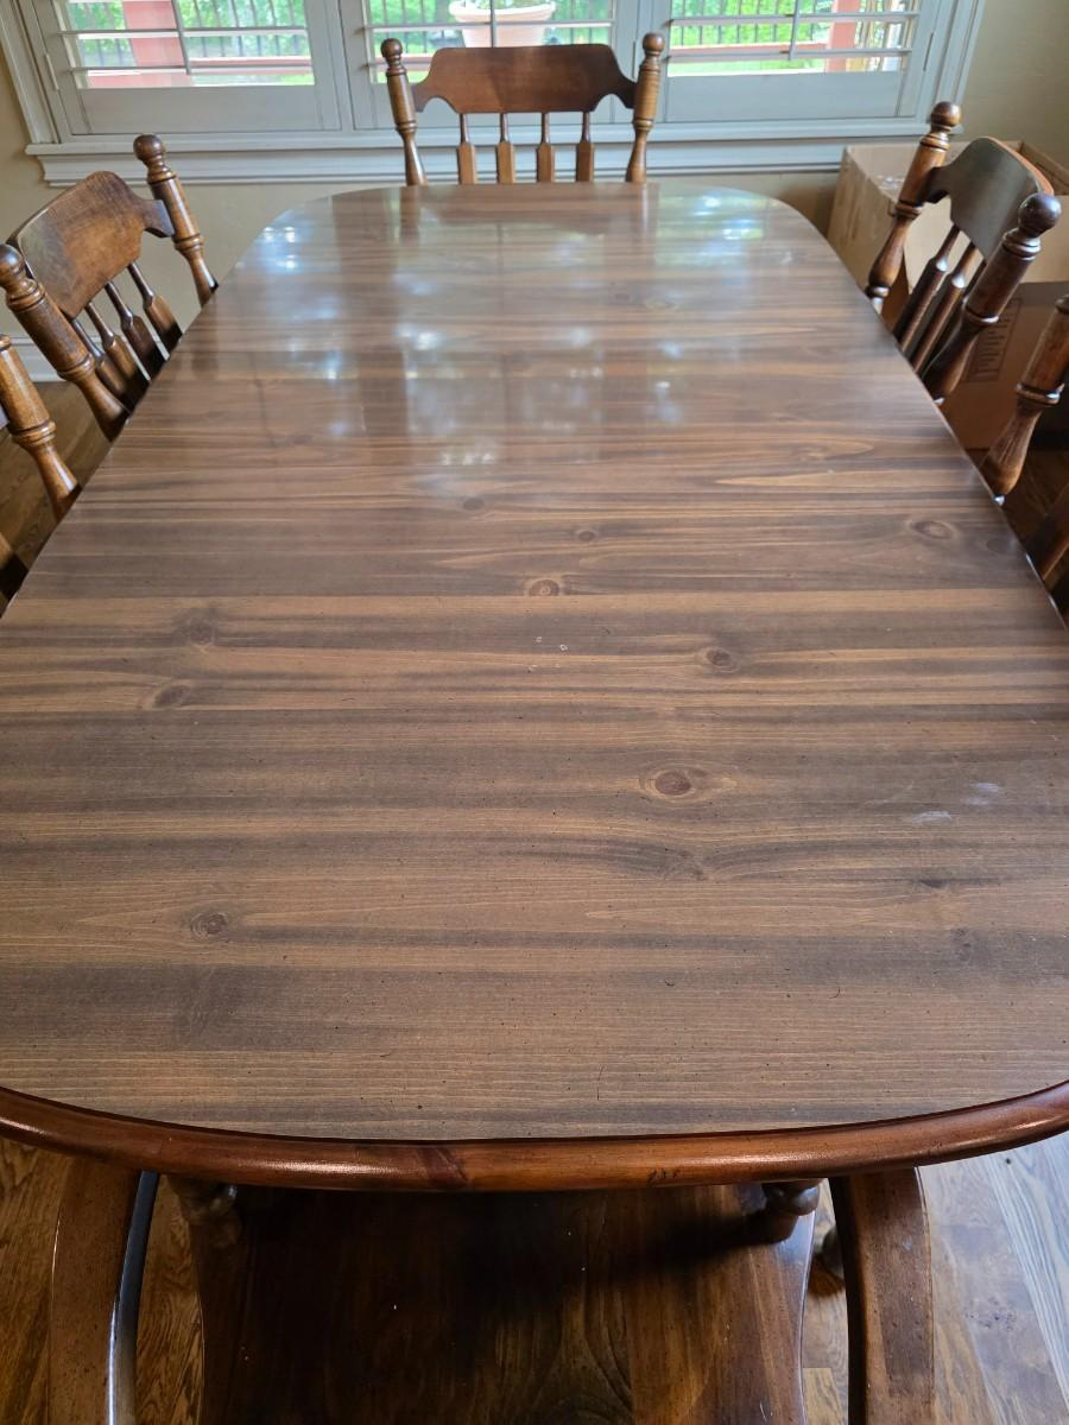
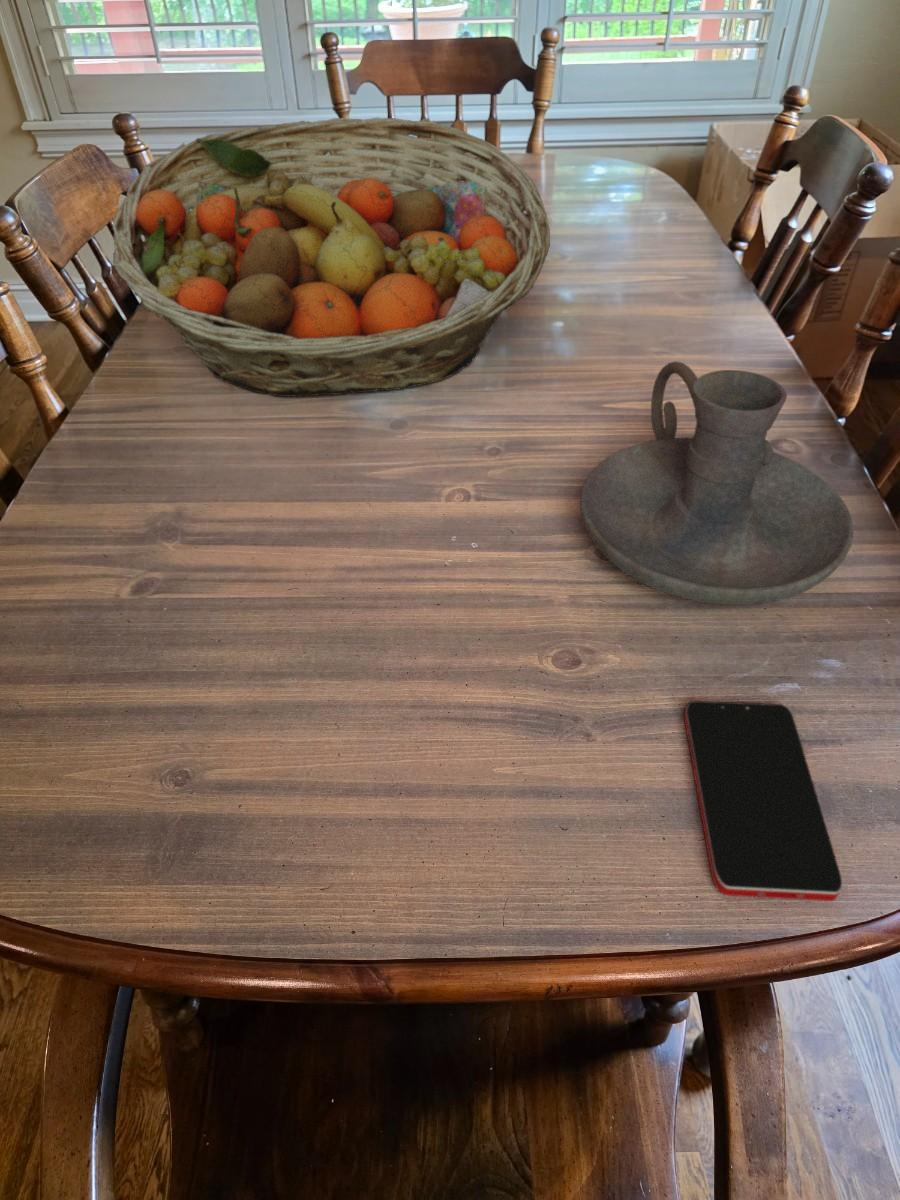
+ candle holder [579,360,854,606]
+ smartphone [683,700,843,902]
+ fruit basket [112,117,551,397]
